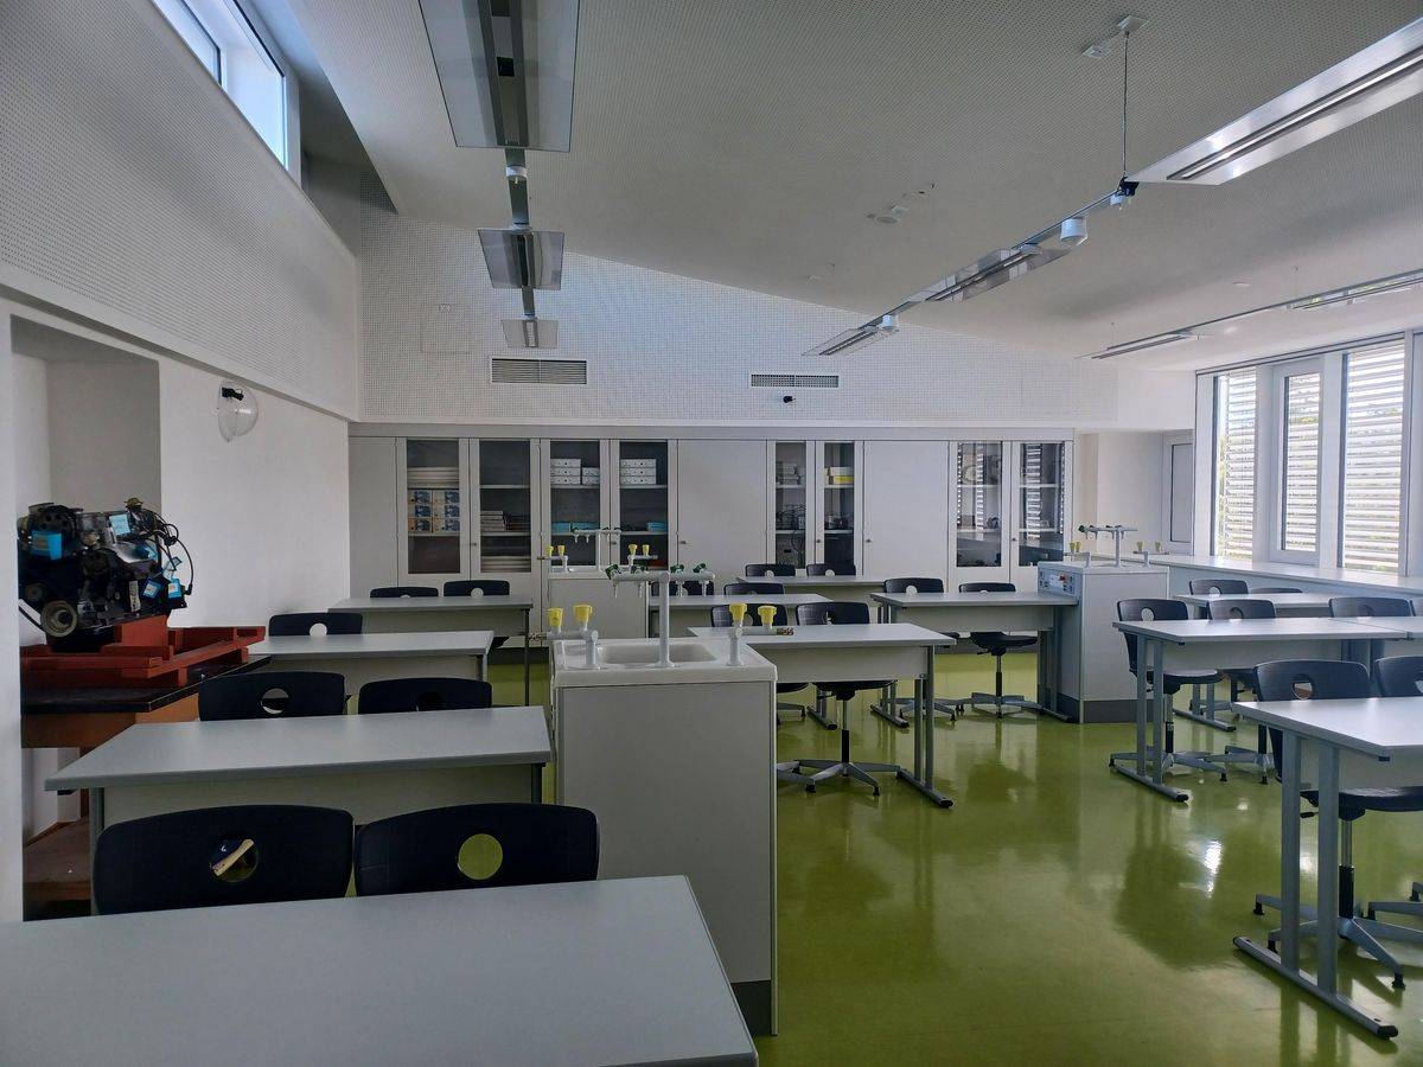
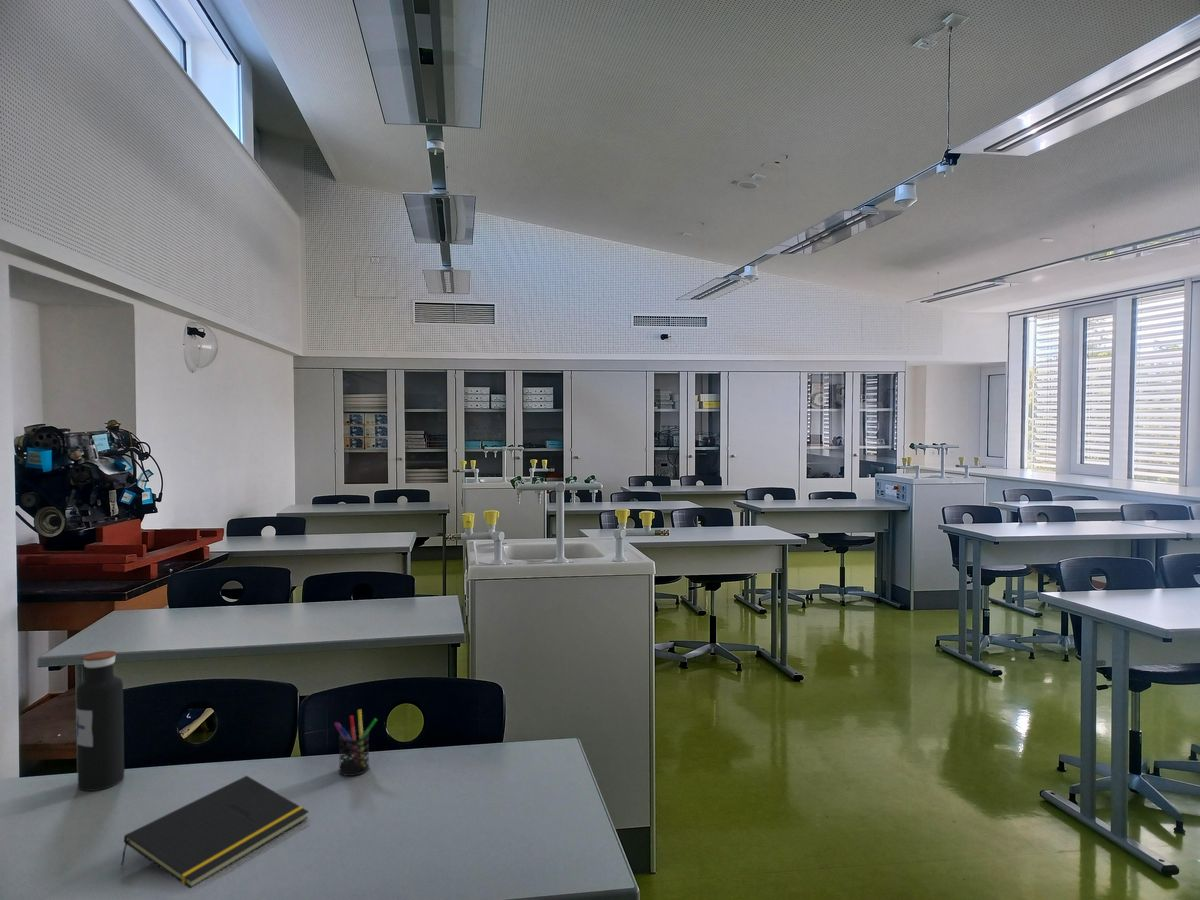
+ water bottle [75,650,125,792]
+ pen holder [333,708,378,777]
+ notepad [120,775,310,889]
